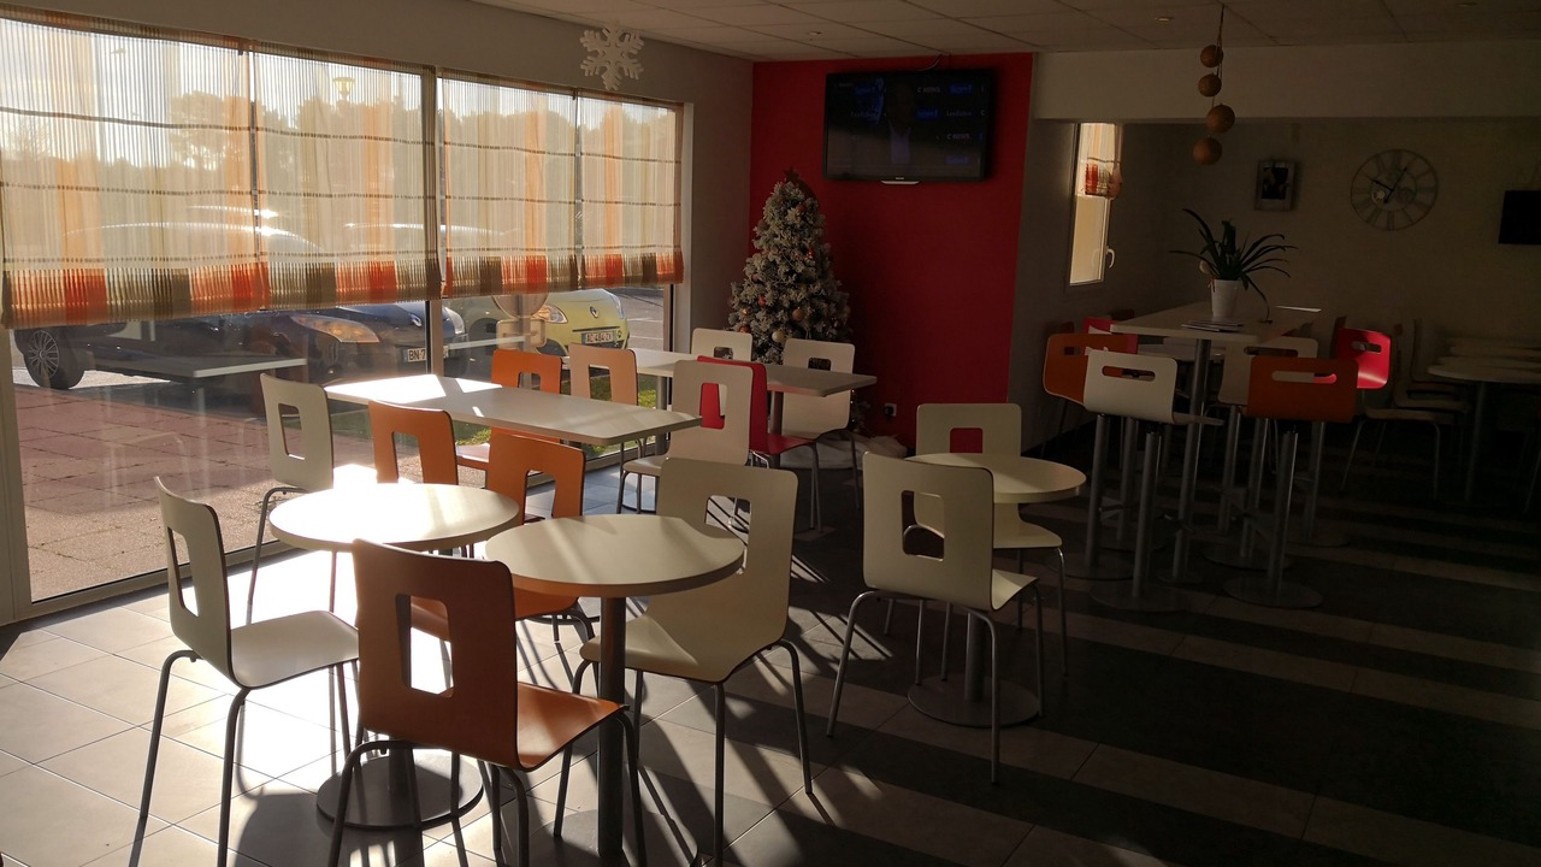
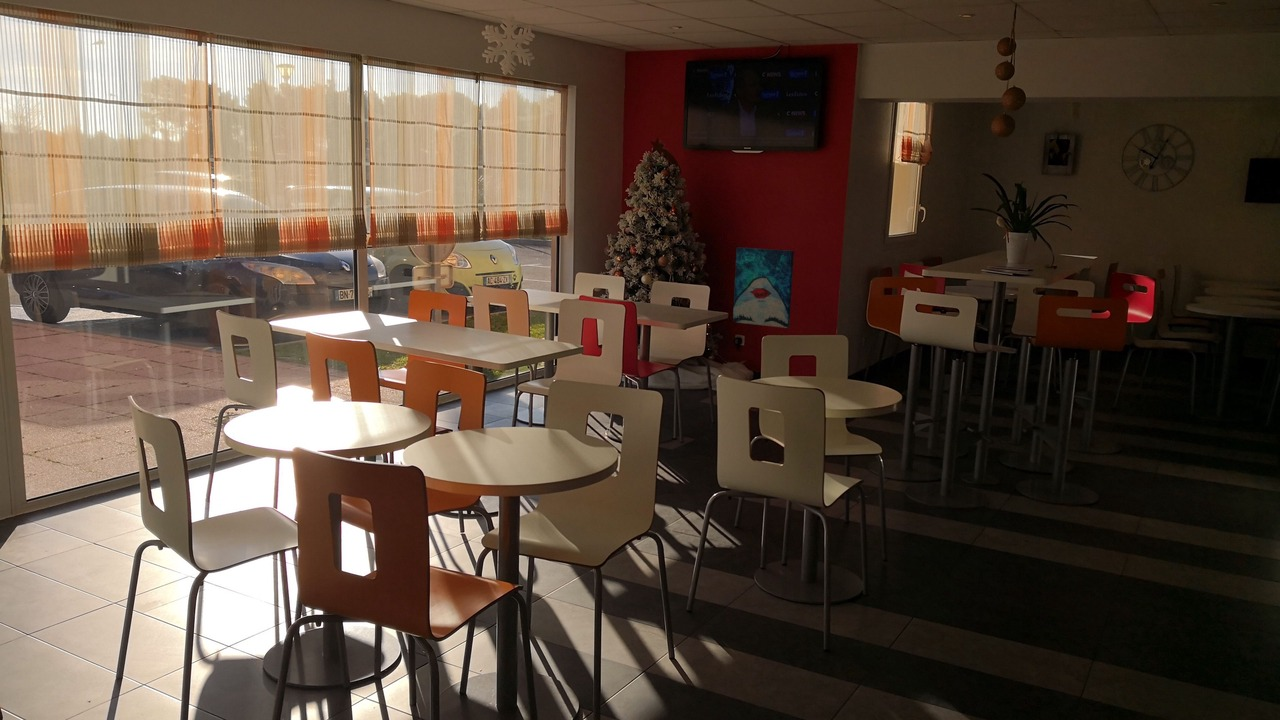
+ wall art [732,246,795,329]
